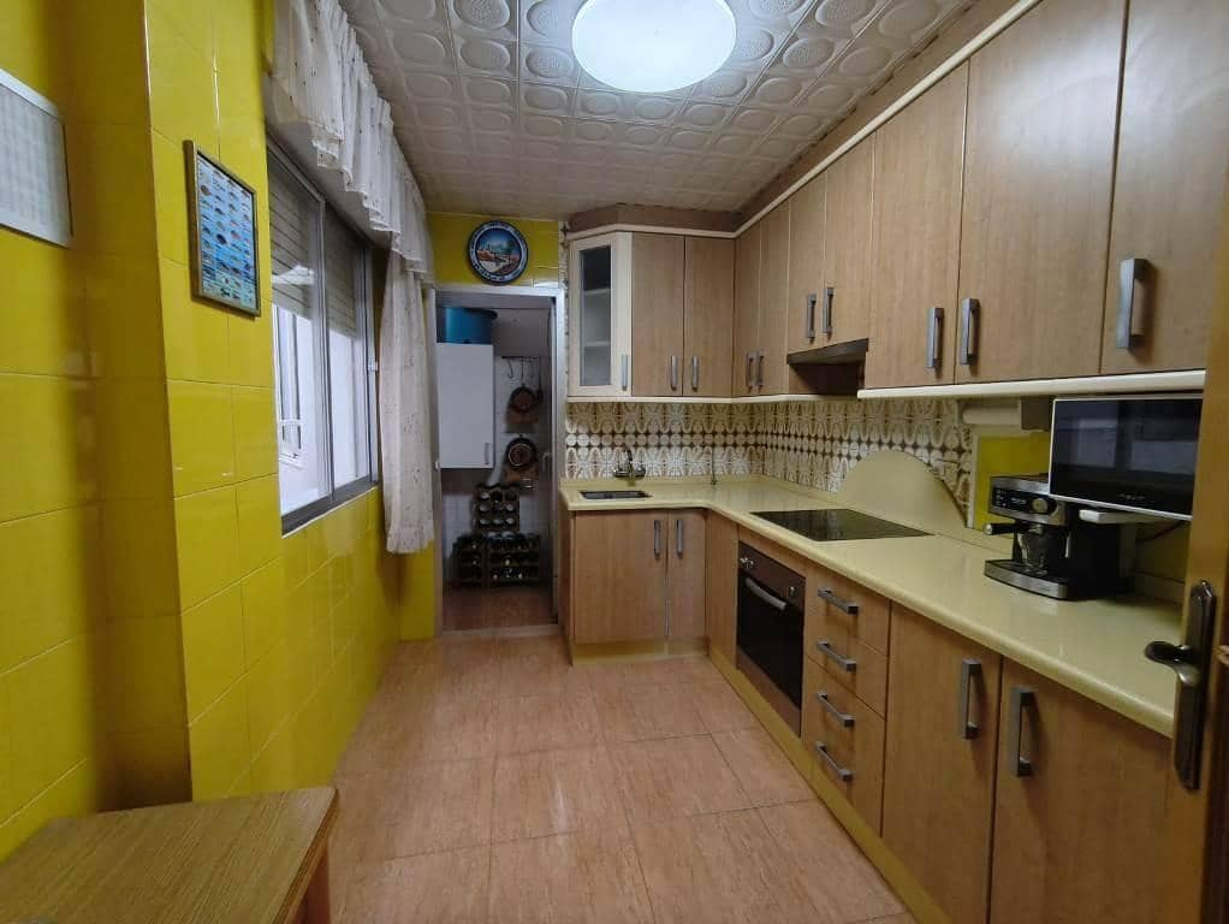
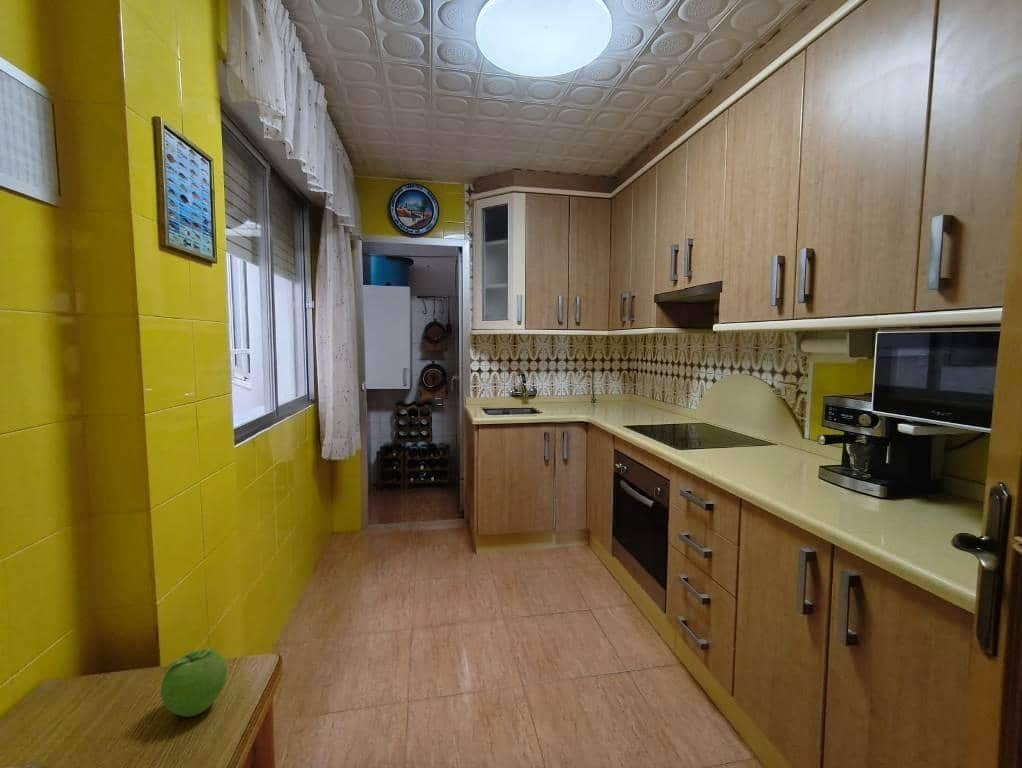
+ fruit [160,644,228,718]
